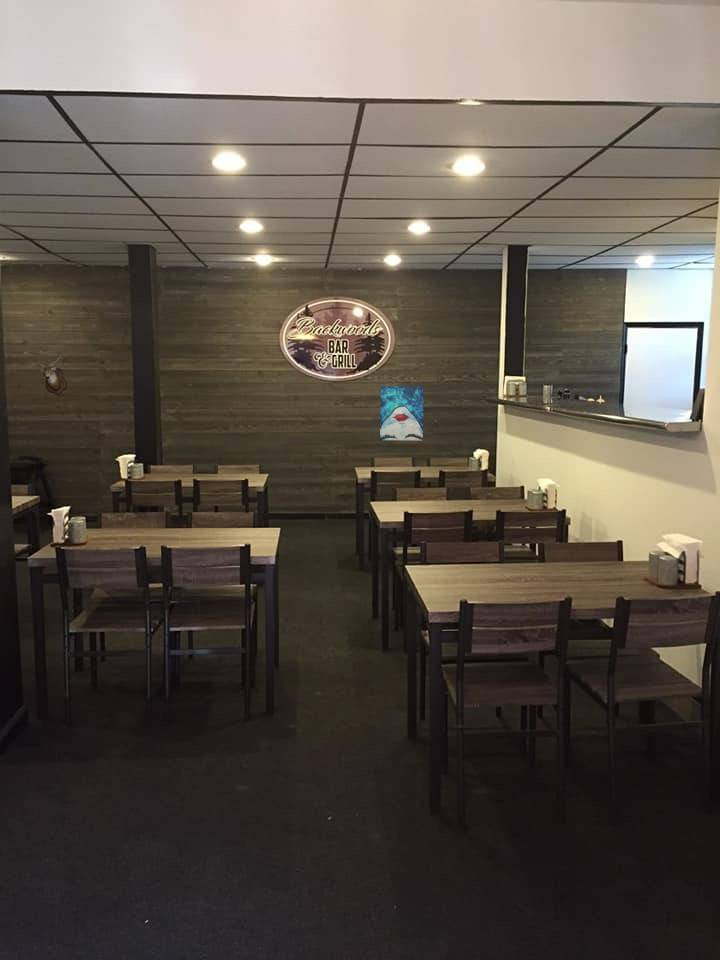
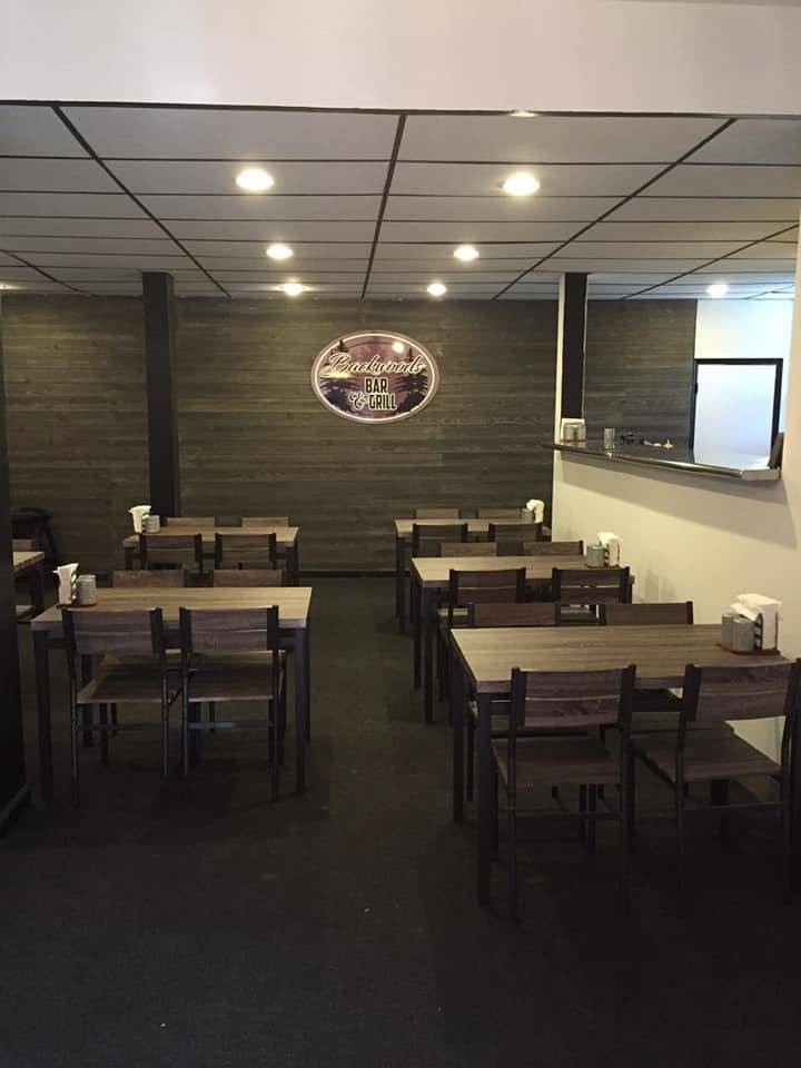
- mounted trophy [37,351,68,397]
- wall art [379,385,425,441]
